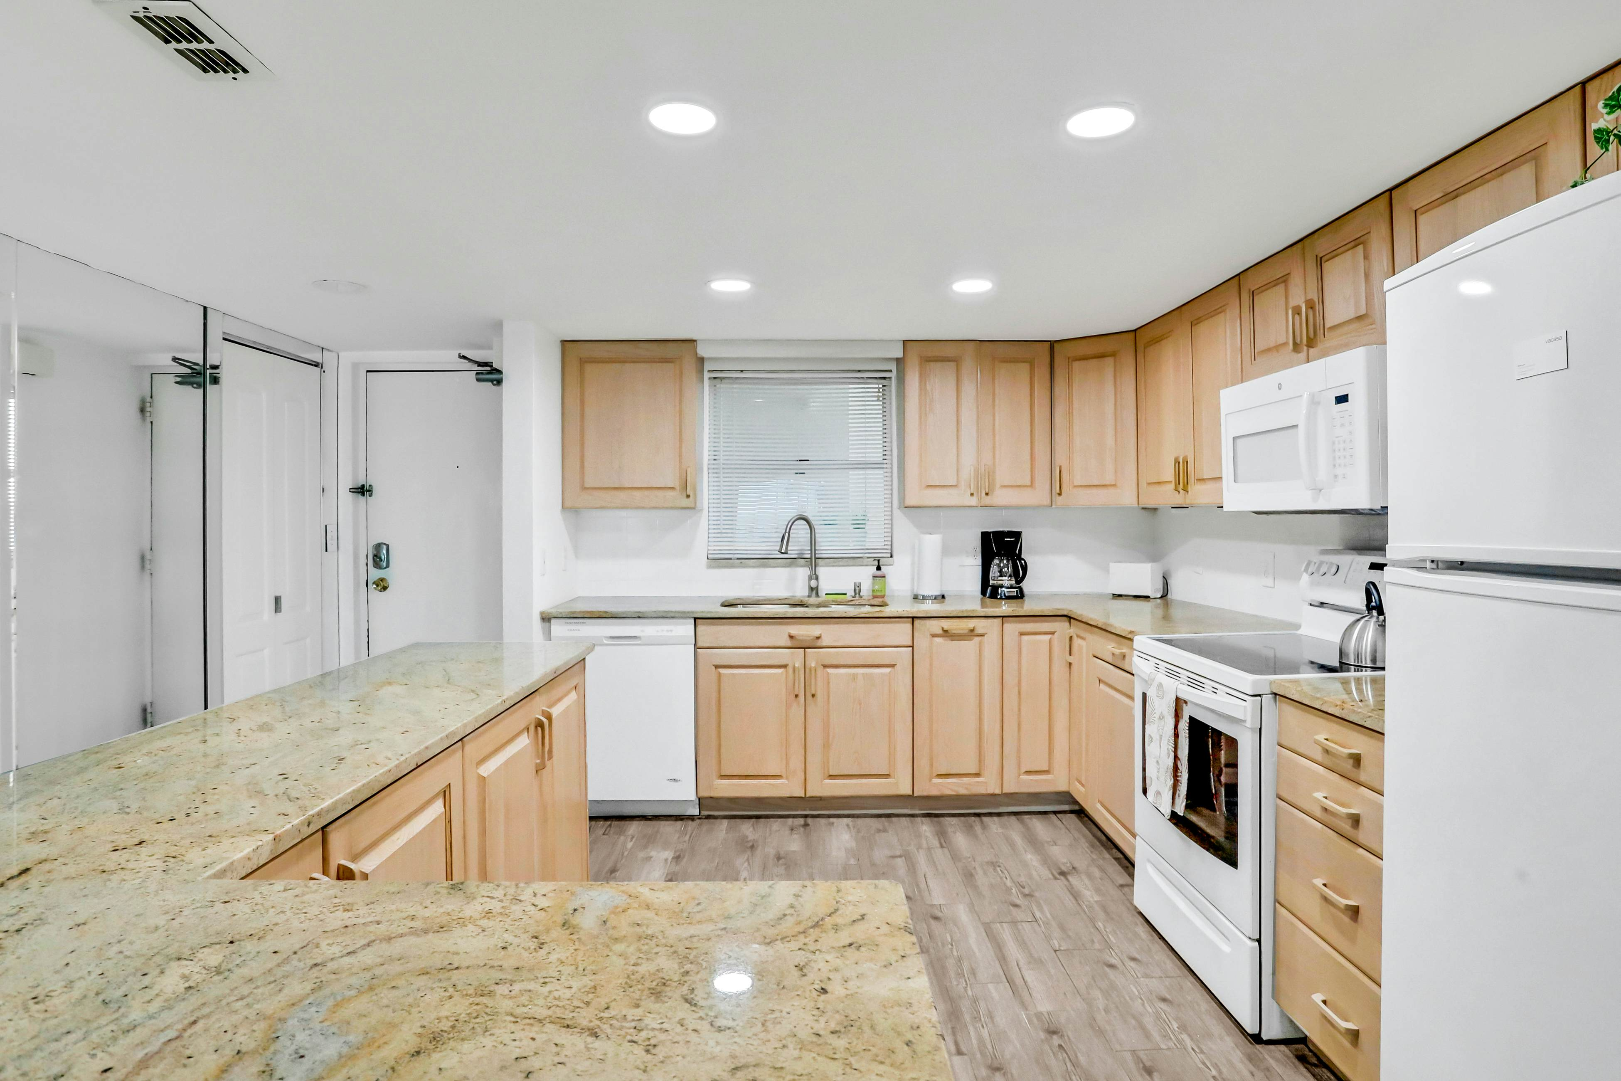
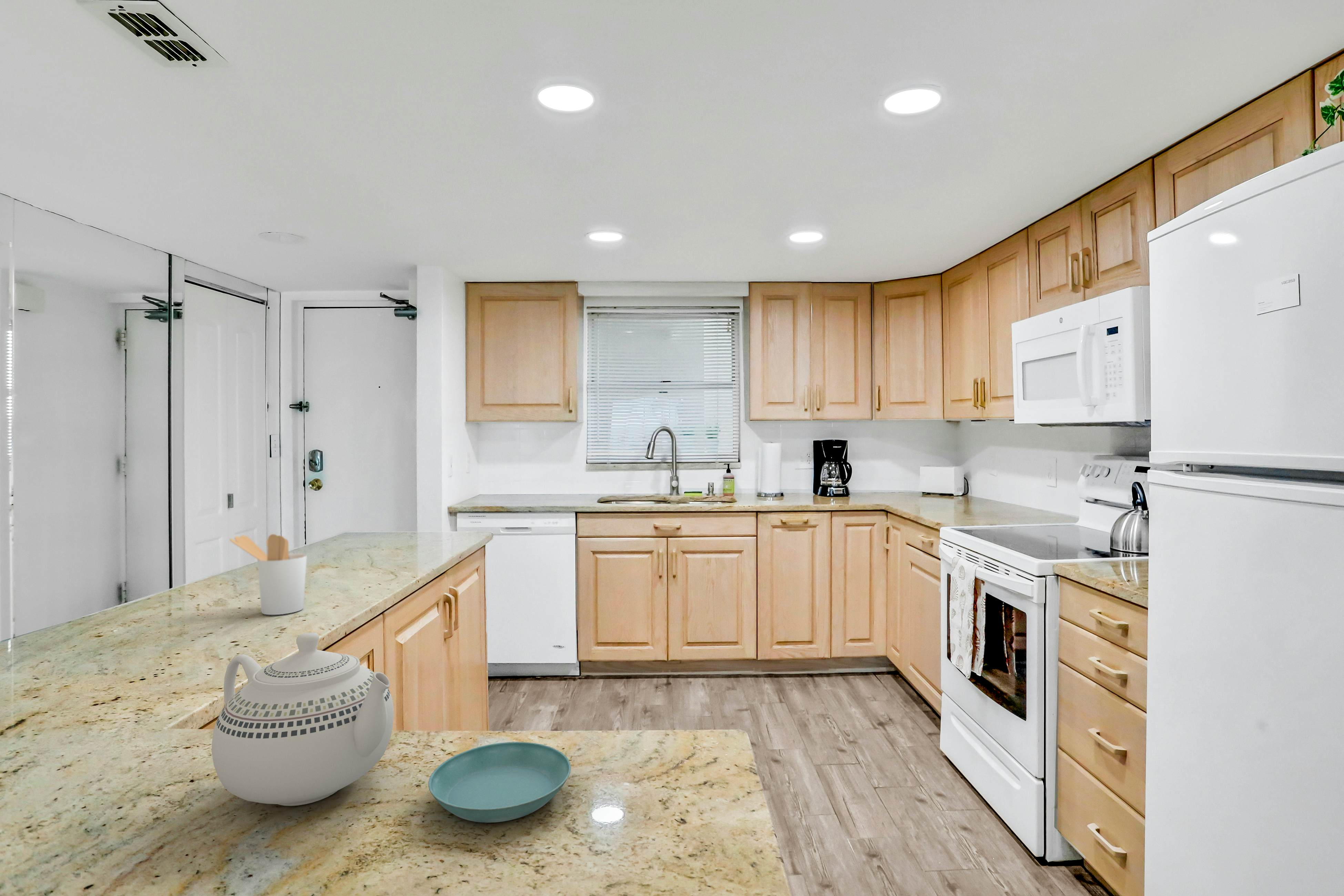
+ teapot [211,632,394,806]
+ utensil holder [229,534,307,615]
+ saucer [428,742,571,823]
